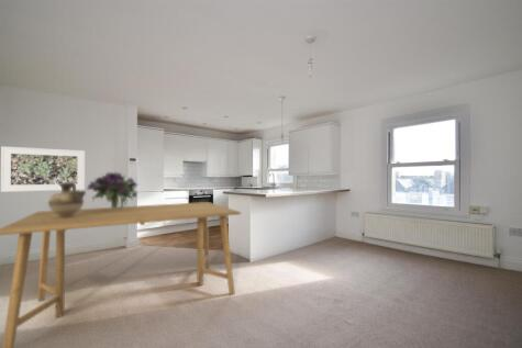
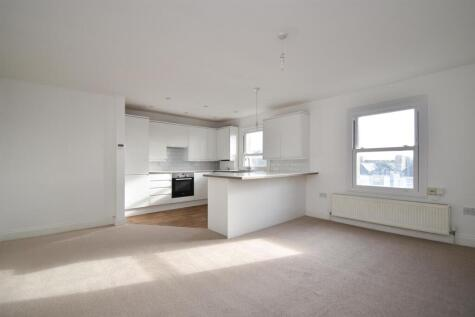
- bouquet [86,171,140,209]
- ceramic jug [47,182,87,218]
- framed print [0,145,86,193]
- dining table [0,201,242,348]
